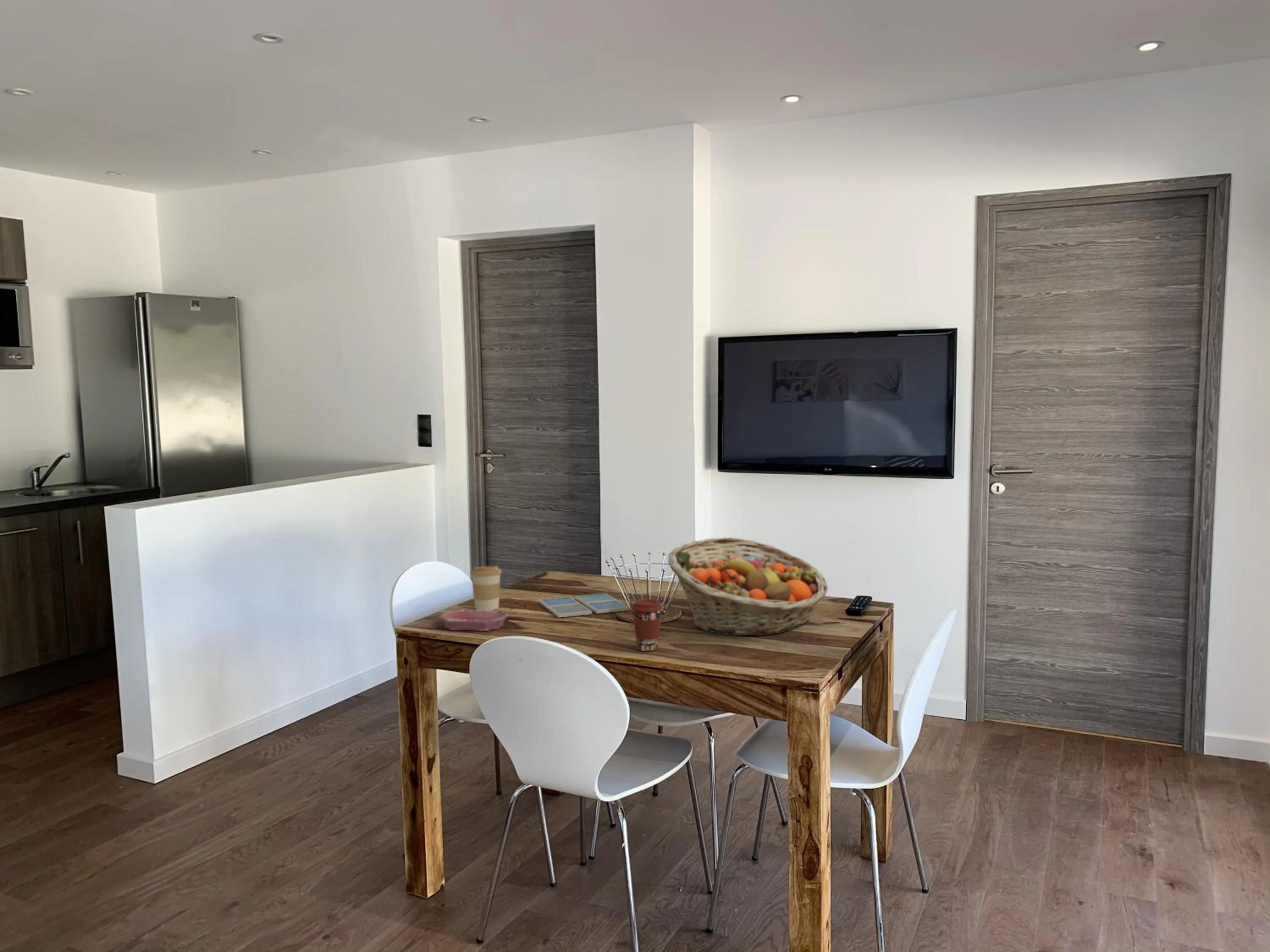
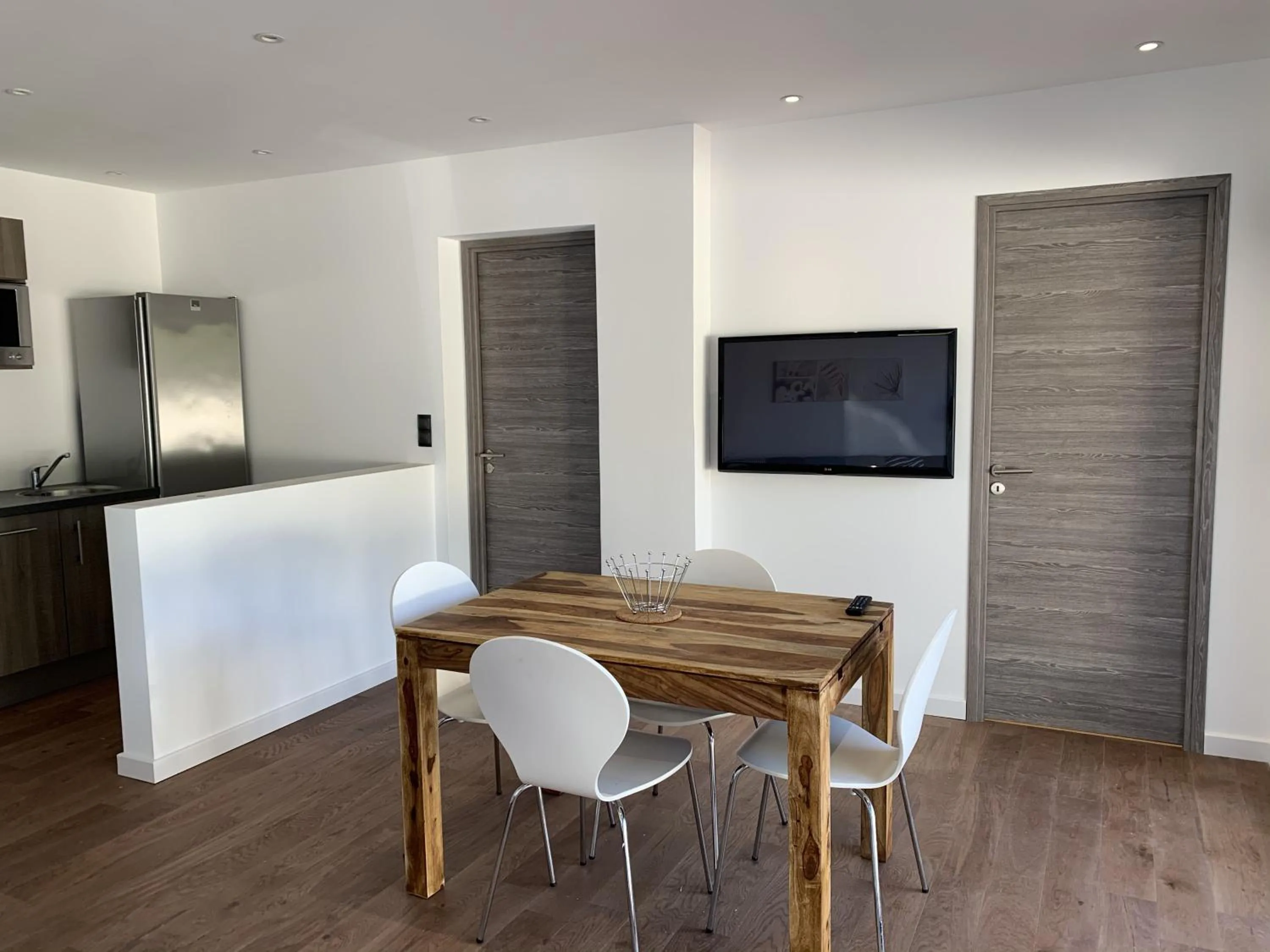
- coffee cup [470,566,502,610]
- bowl [439,609,508,632]
- coffee cup [630,599,664,652]
- drink coaster [538,593,629,618]
- fruit basket [668,537,828,636]
